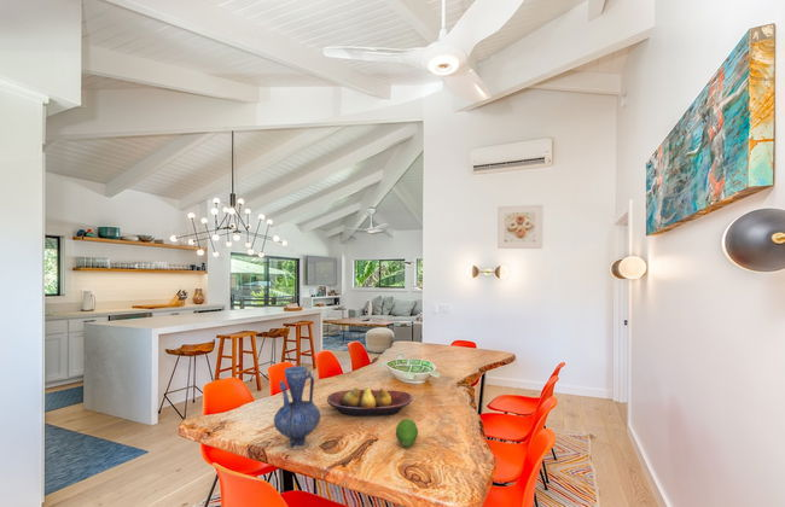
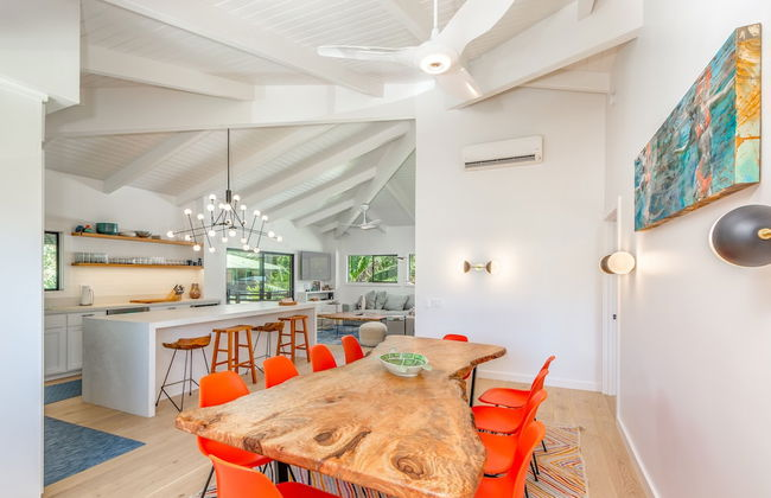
- fruit bowl [326,386,414,418]
- fruit [395,418,419,449]
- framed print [496,204,543,250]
- vase [273,365,321,451]
